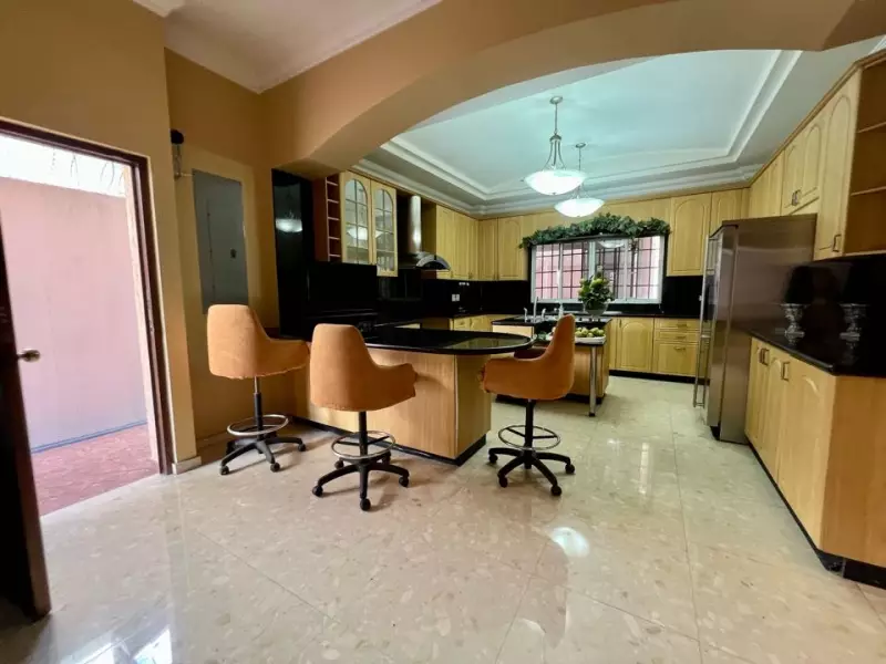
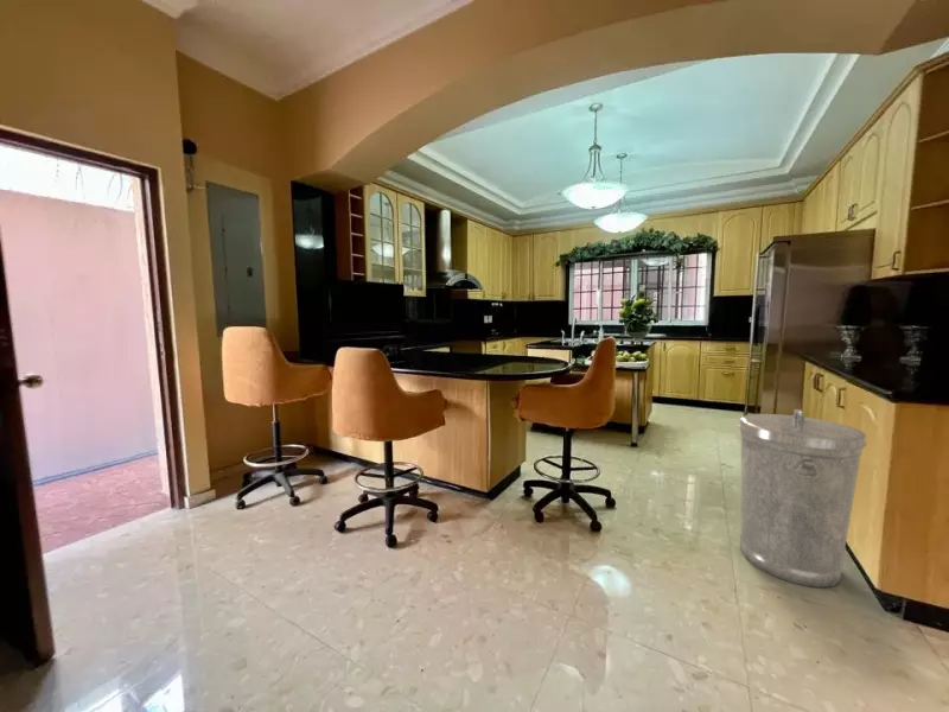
+ trash can [738,408,867,589]
